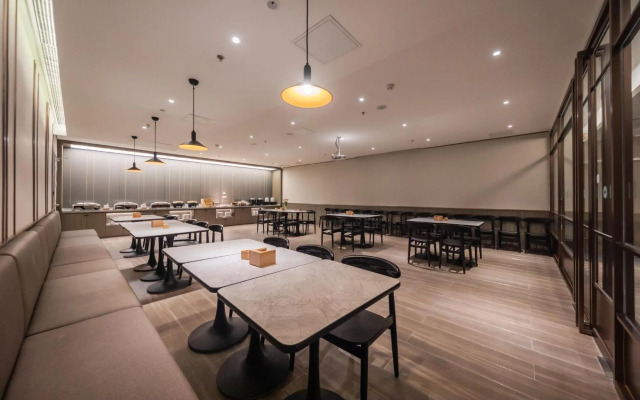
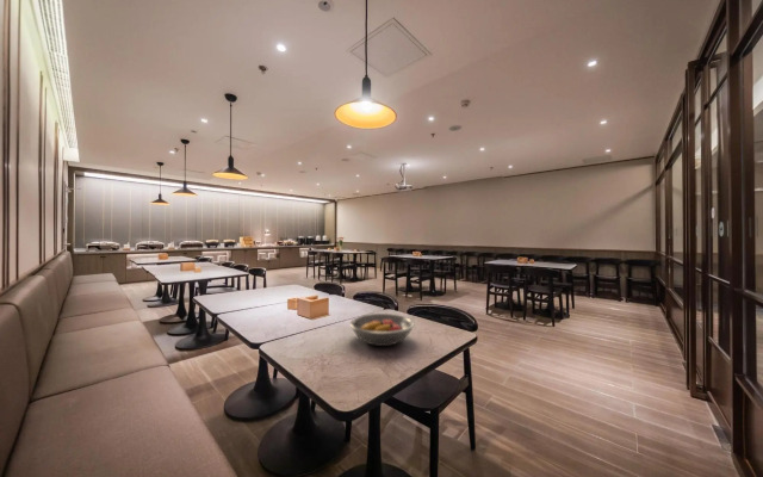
+ fruit bowl [349,312,415,347]
